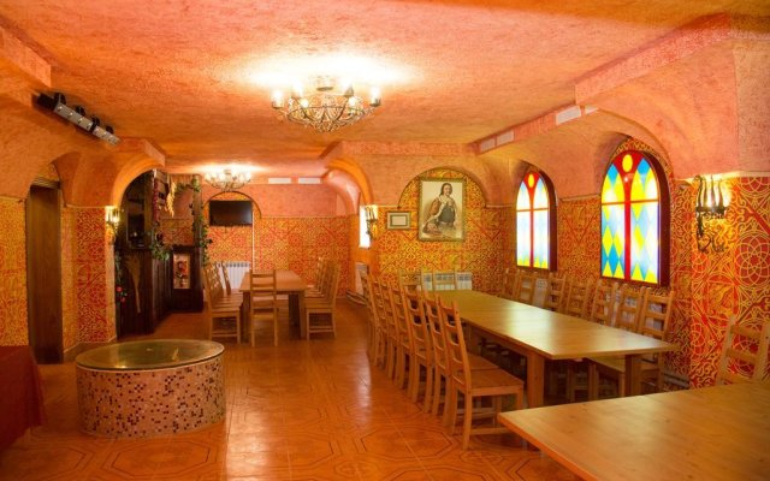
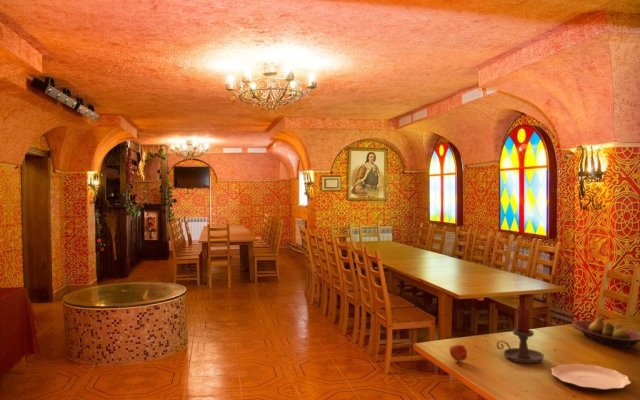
+ fruit bowl [571,317,640,349]
+ plate [550,363,632,392]
+ apple [449,342,468,363]
+ candle holder [496,304,545,364]
